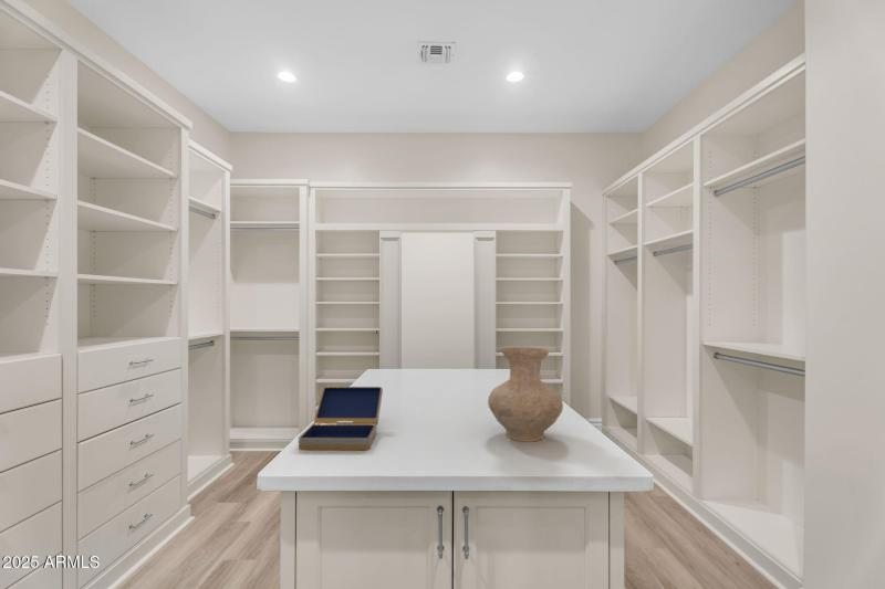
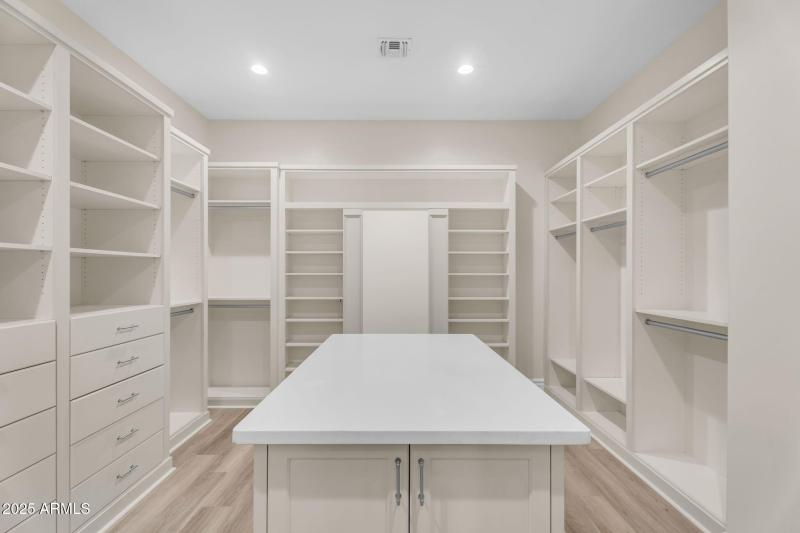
- jewelry box [298,386,384,451]
- vase [487,346,564,443]
